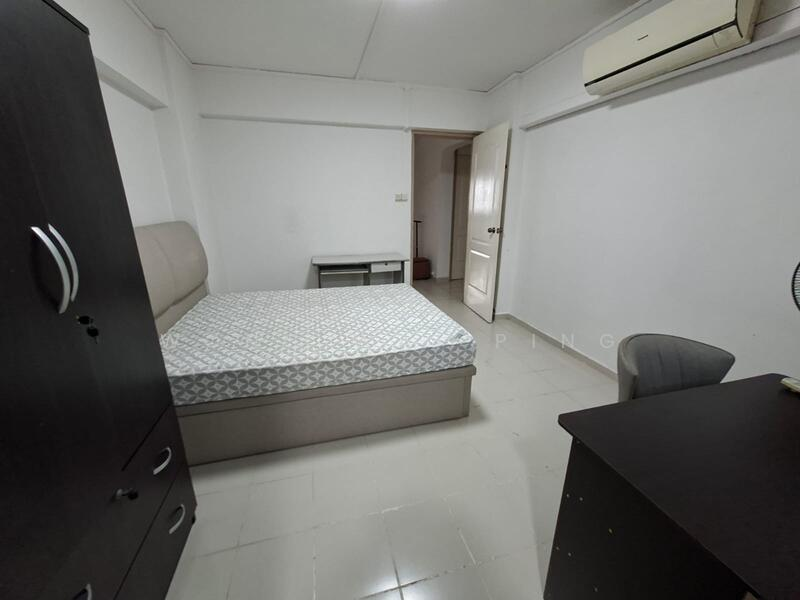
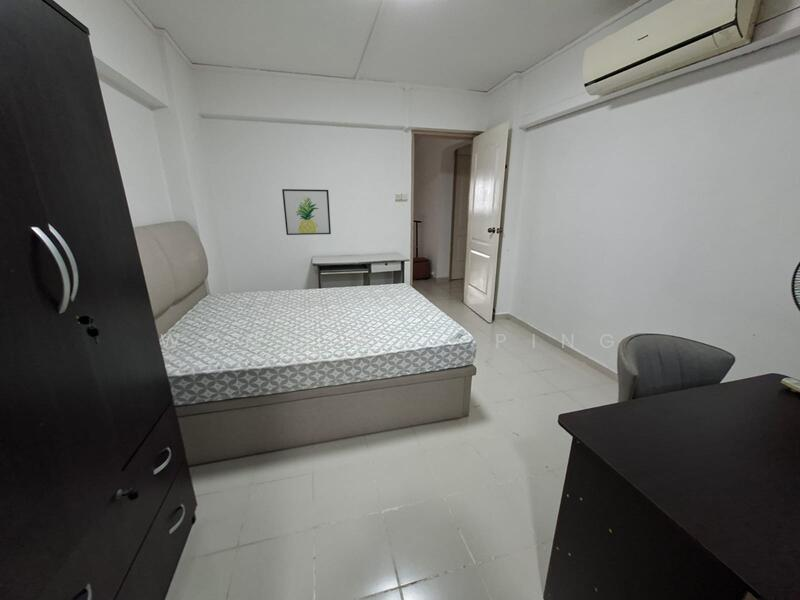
+ wall art [281,188,332,236]
